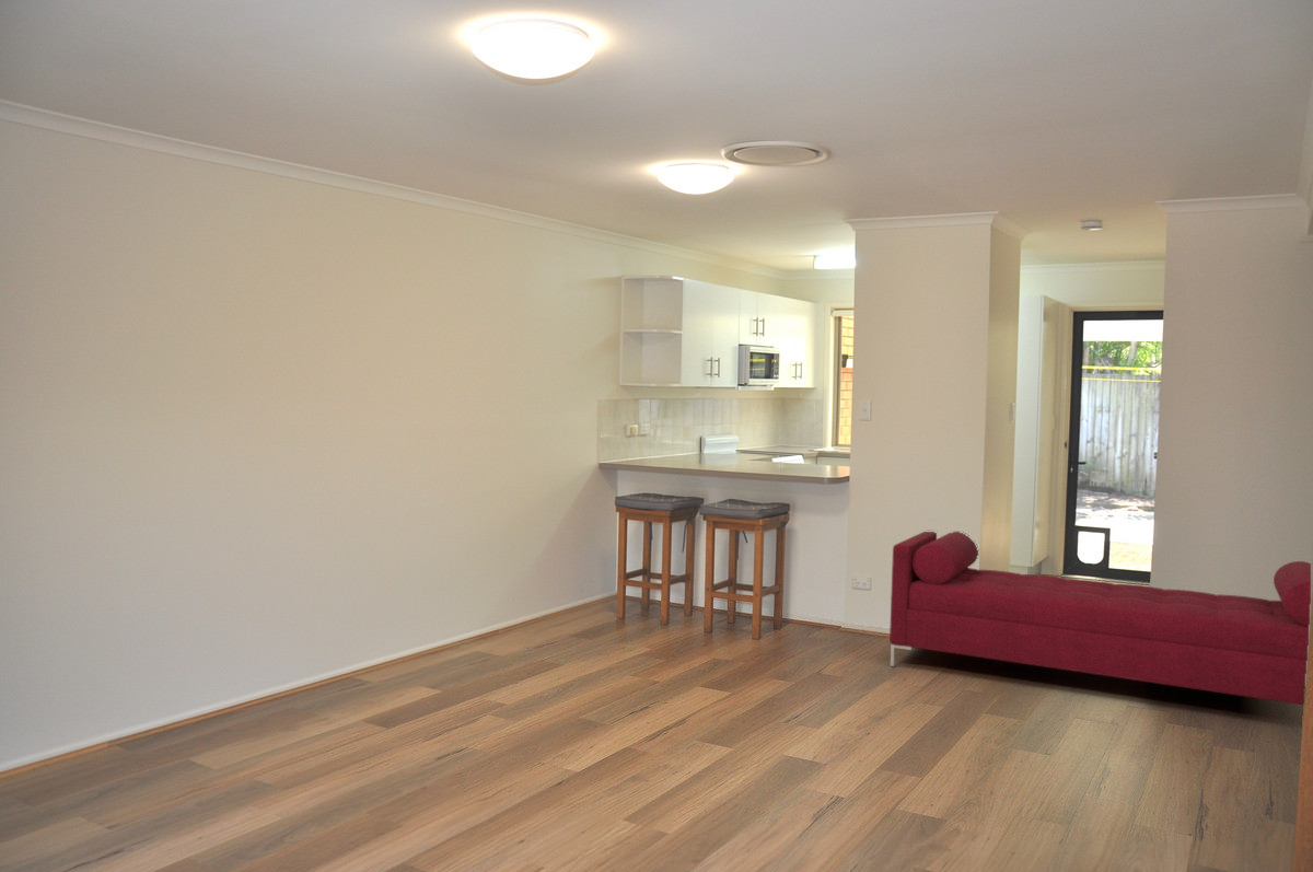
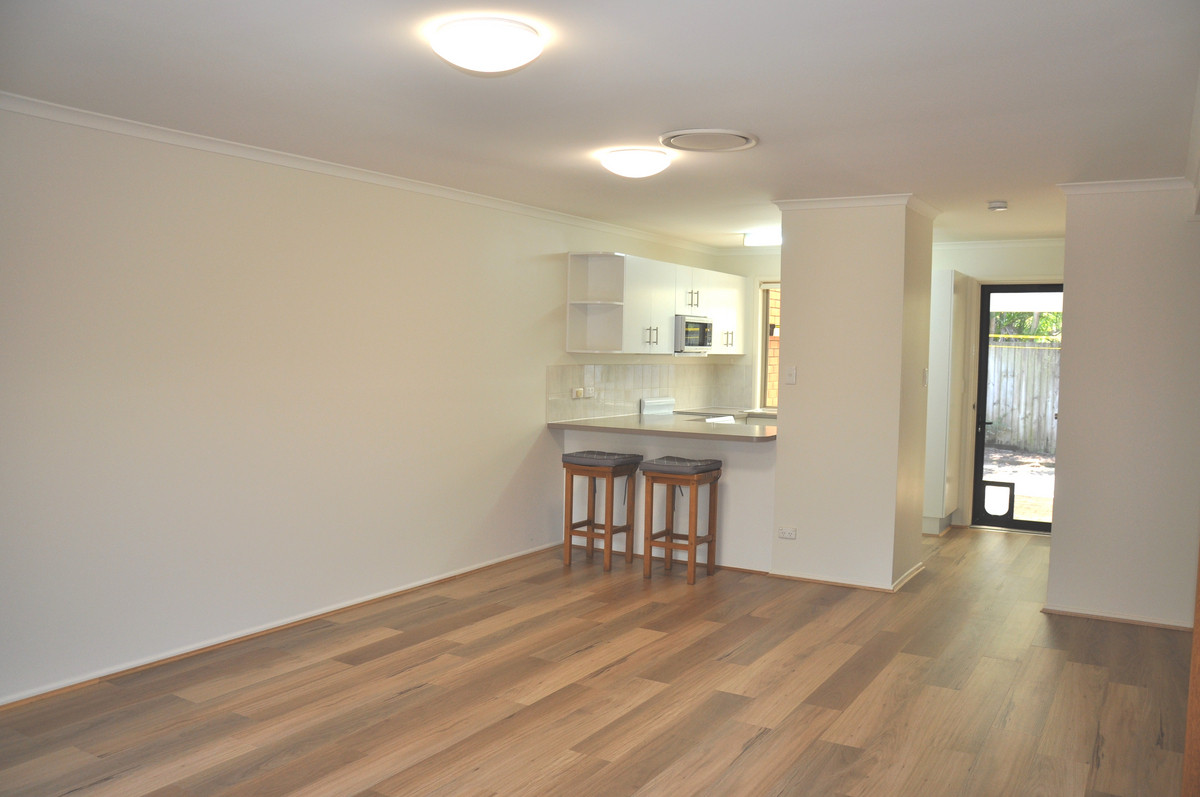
- sofa [888,531,1312,706]
